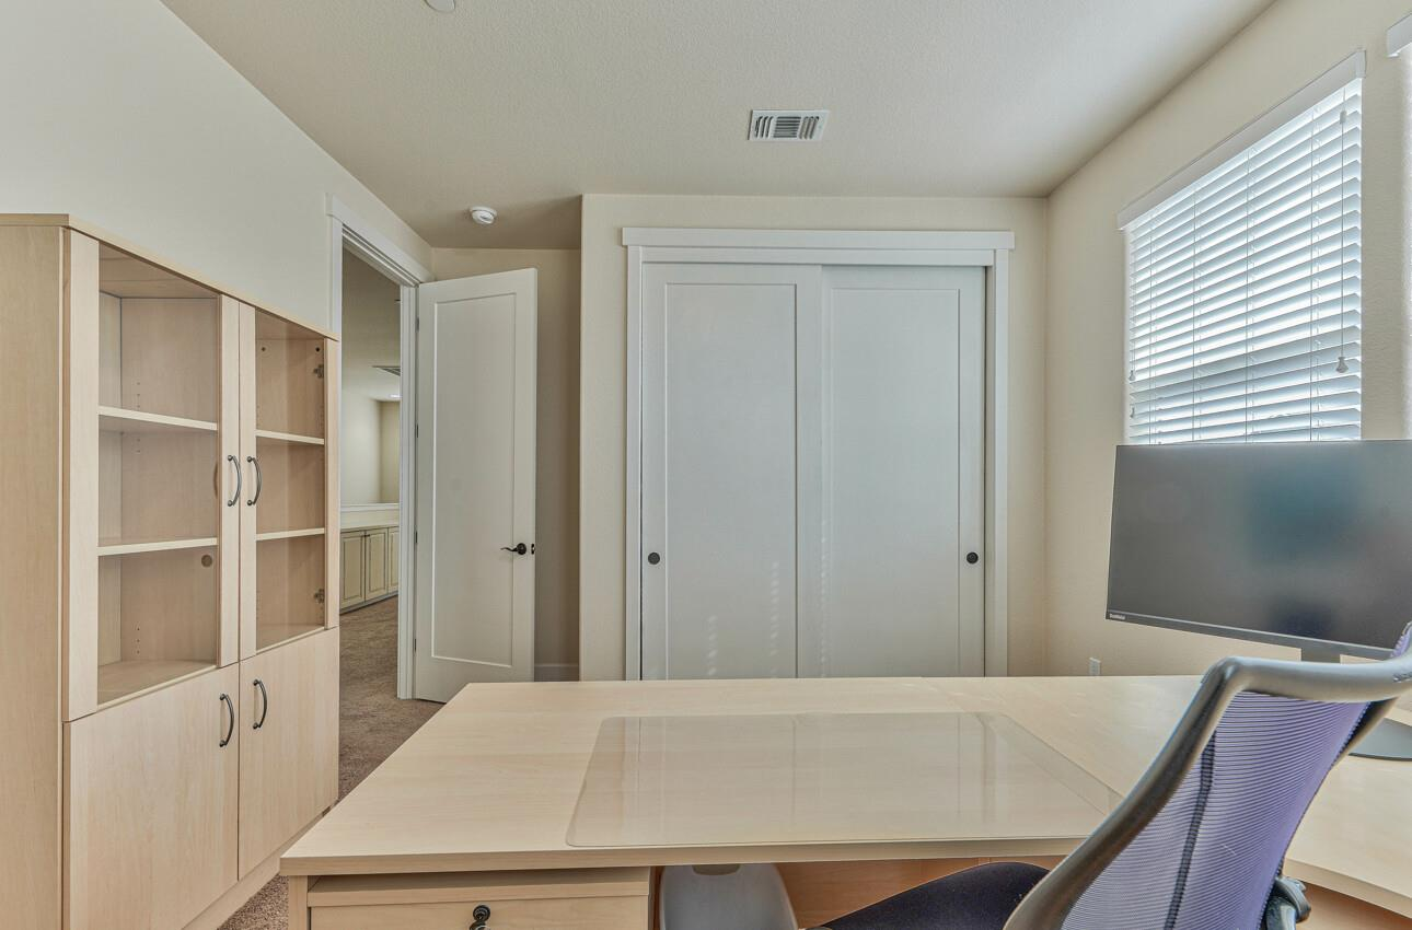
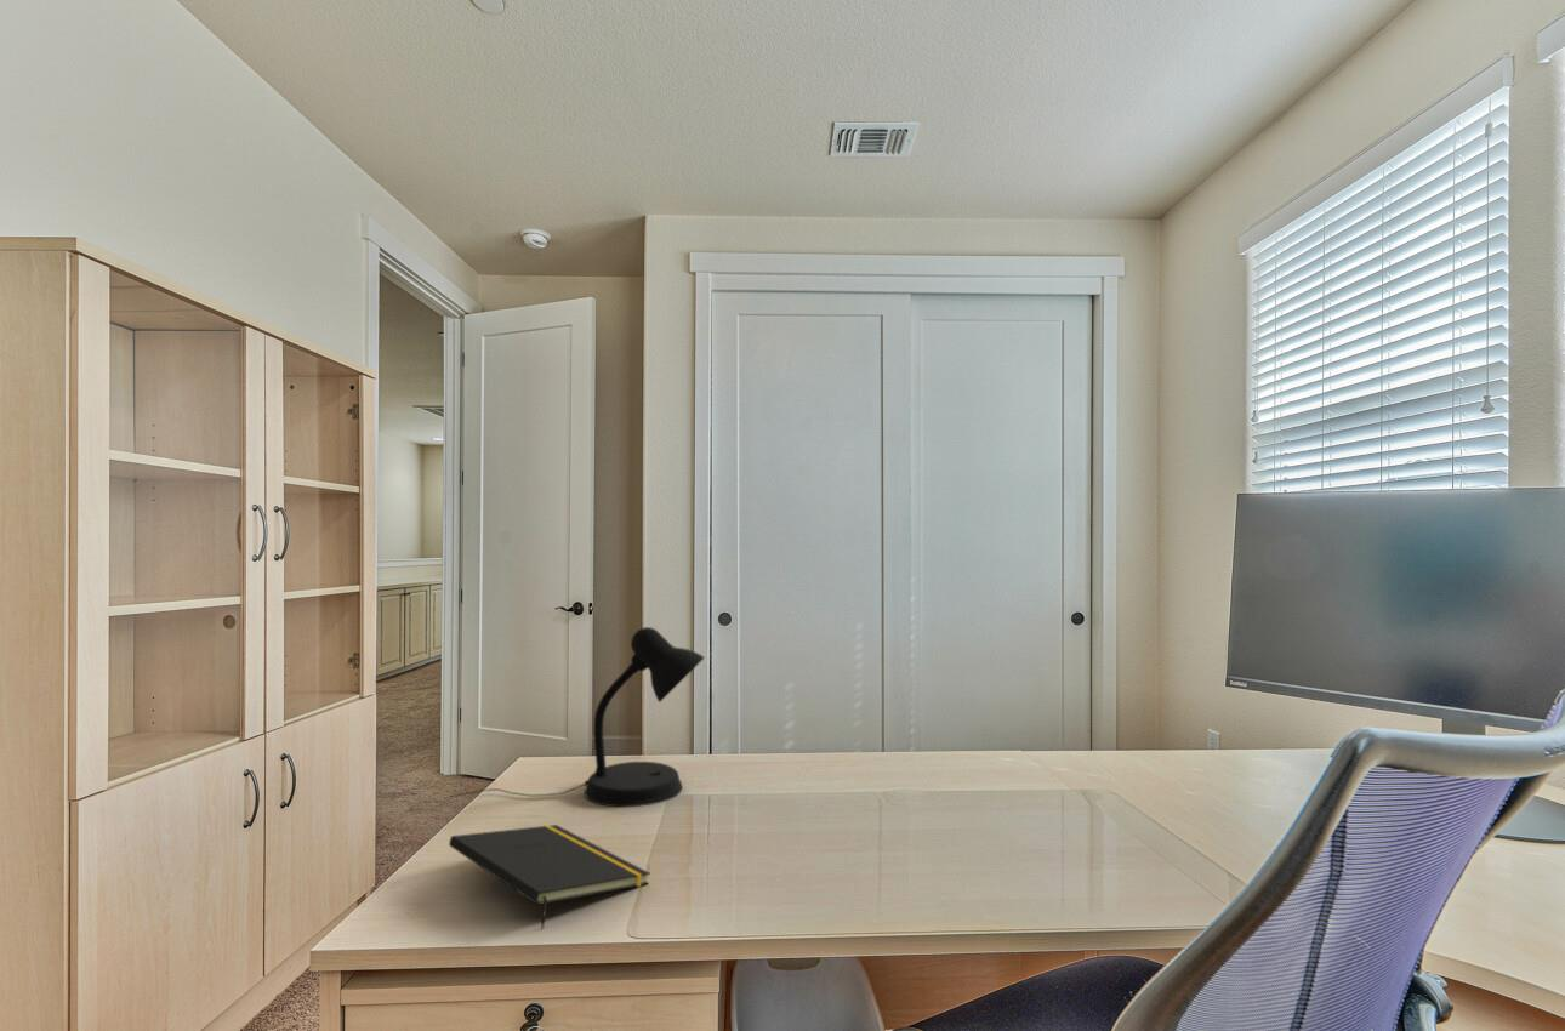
+ notepad [448,824,651,930]
+ desk lamp [449,626,706,808]
